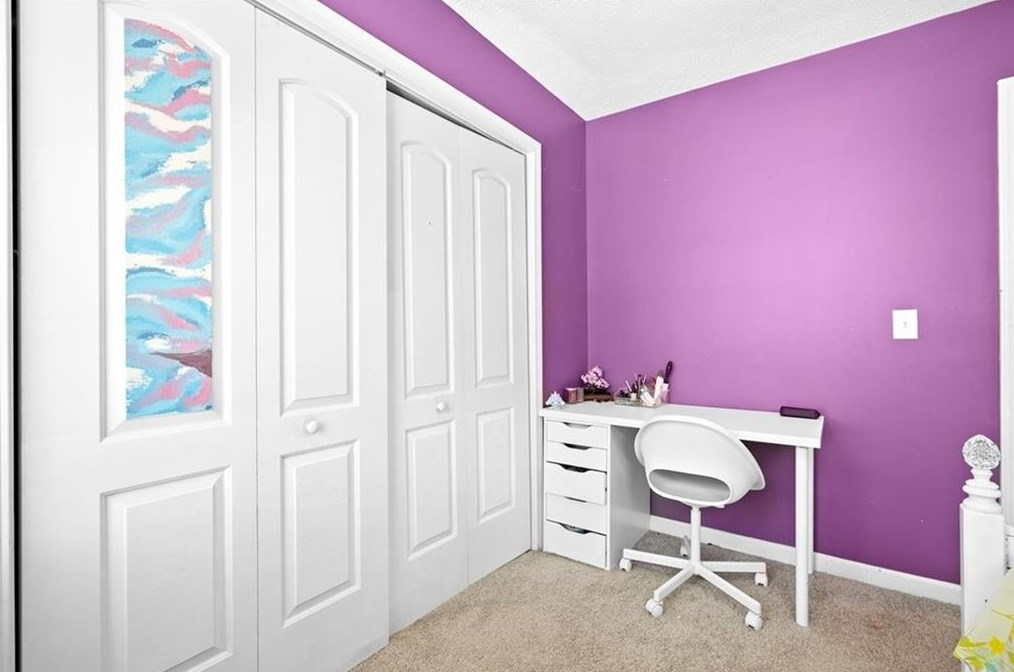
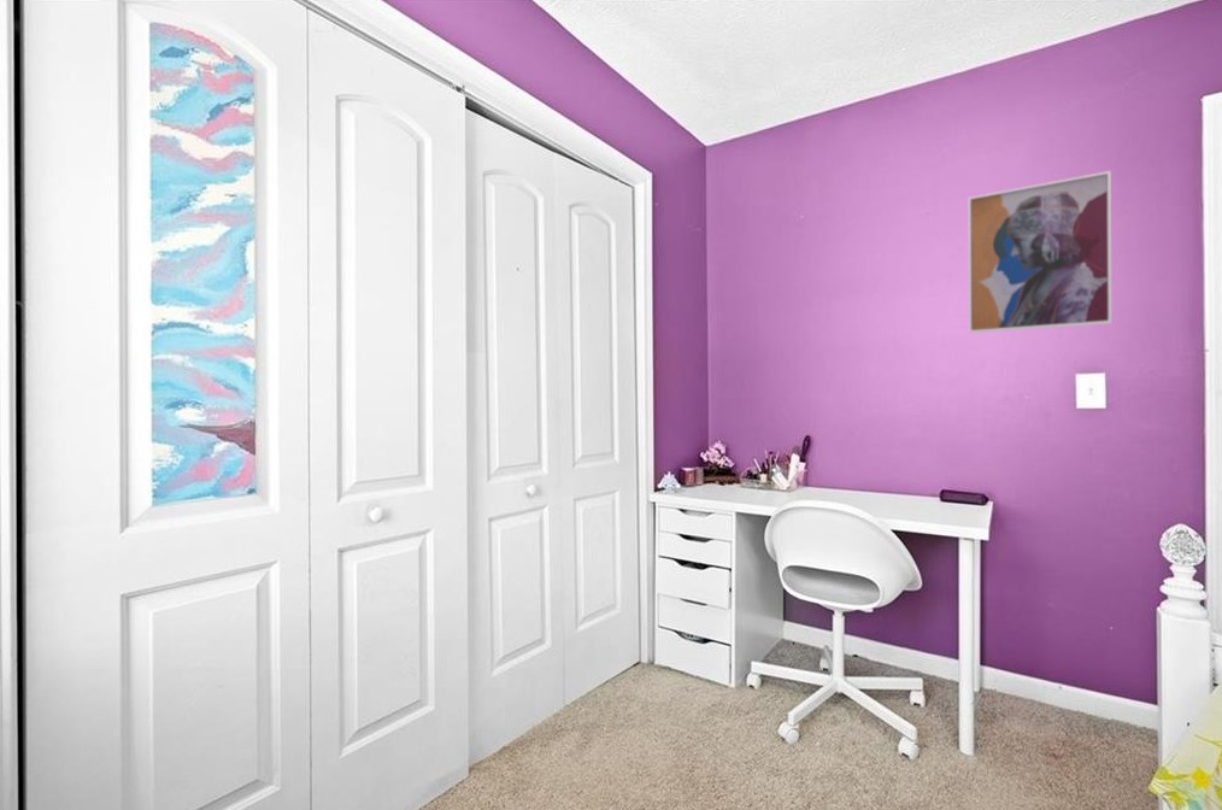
+ wall art [967,170,1112,334]
